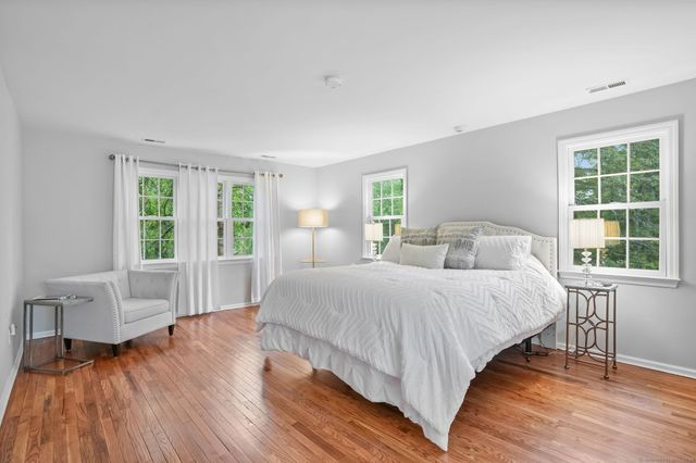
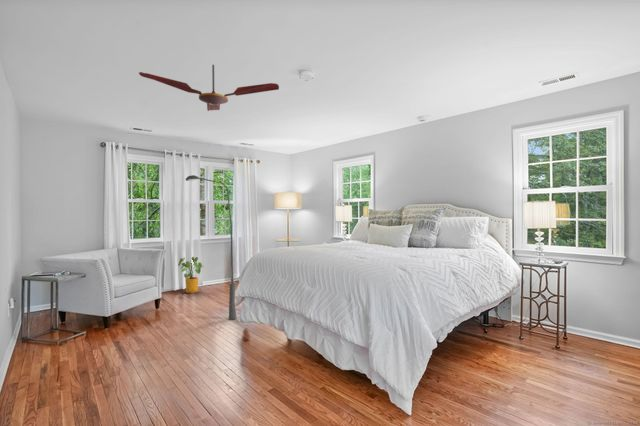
+ floor lamp [185,174,238,321]
+ ceiling fan [138,64,280,112]
+ house plant [177,256,205,294]
